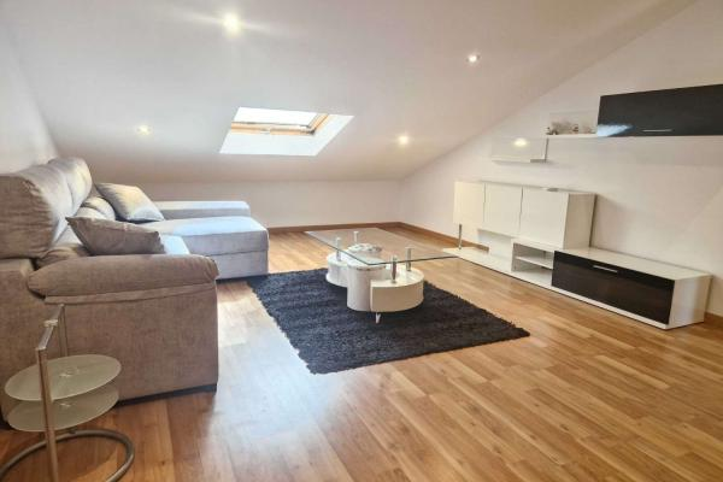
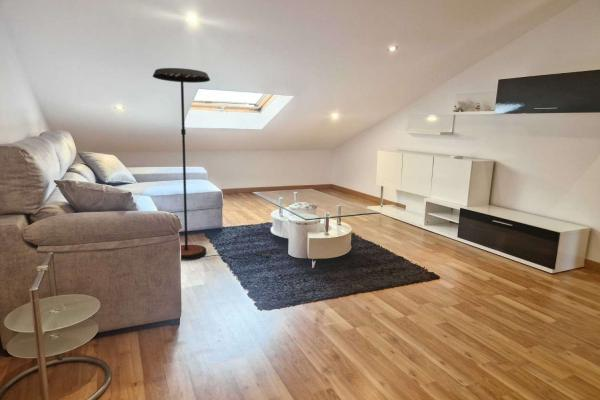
+ floor lamp [152,67,273,261]
